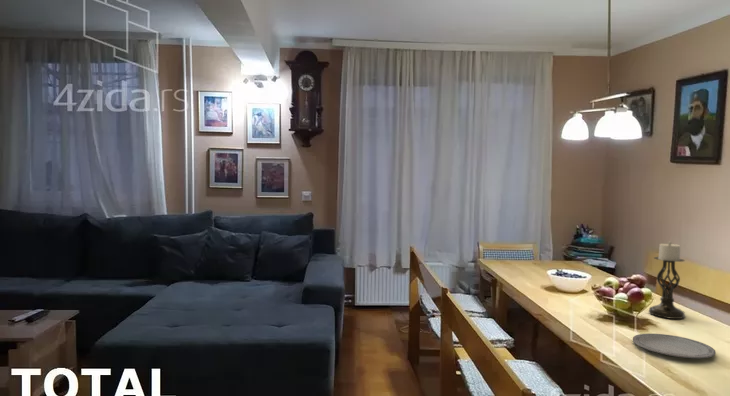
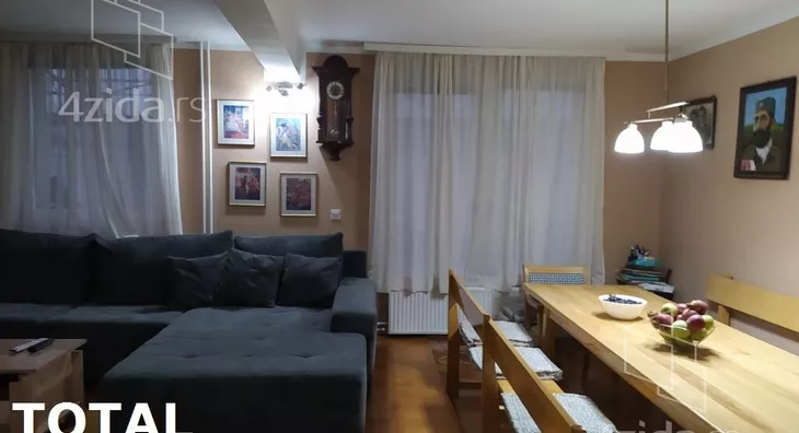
- candle holder [648,241,686,320]
- plate [632,333,717,359]
